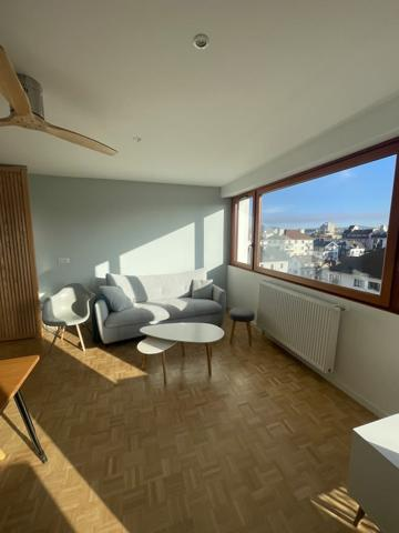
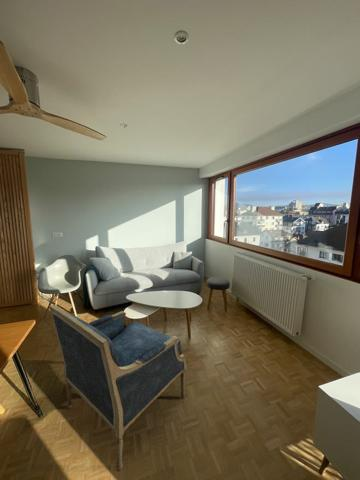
+ armchair [49,304,187,472]
